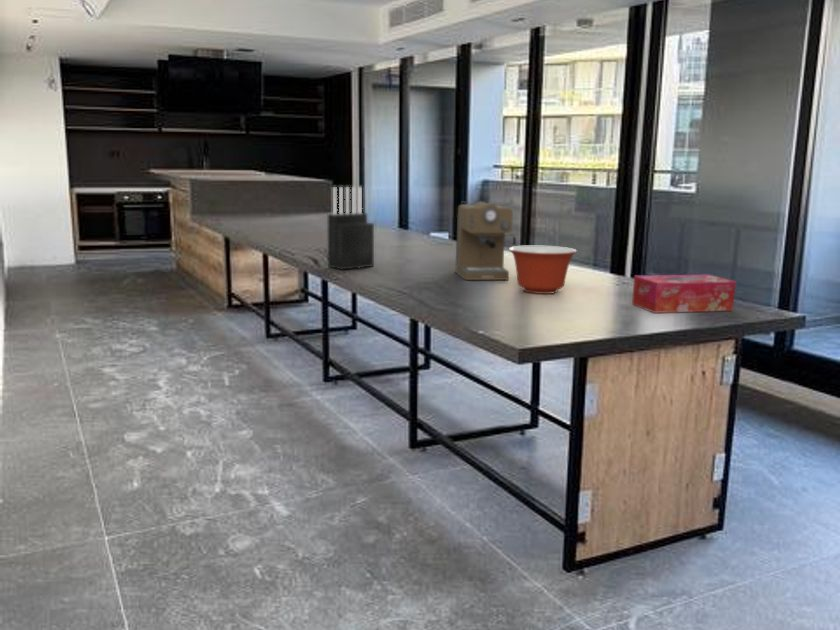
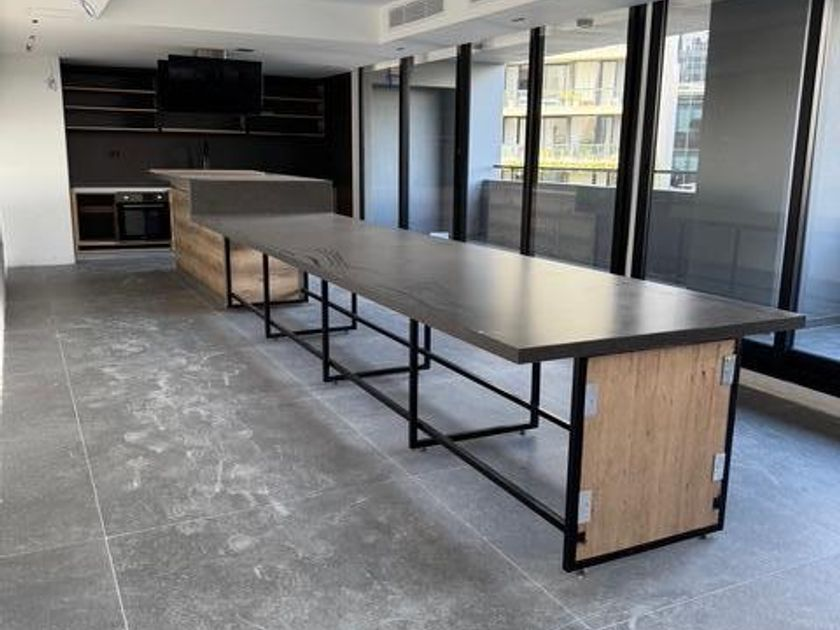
- coffee maker [454,200,517,281]
- tissue box [631,274,737,314]
- mixing bowl [508,245,578,295]
- knife block [327,186,375,271]
